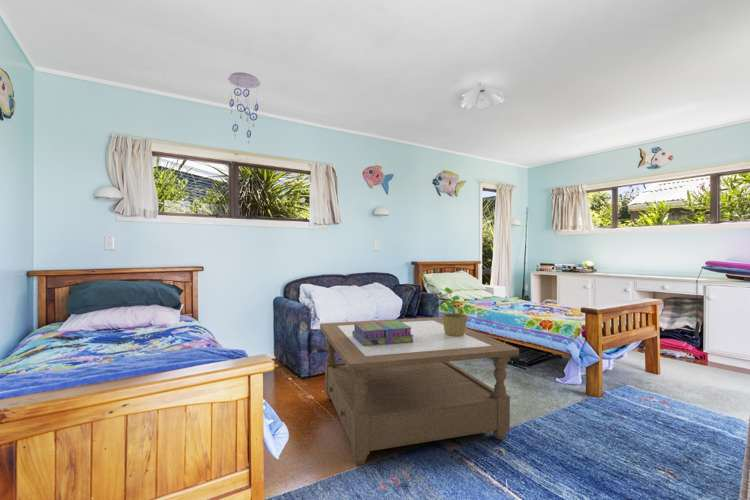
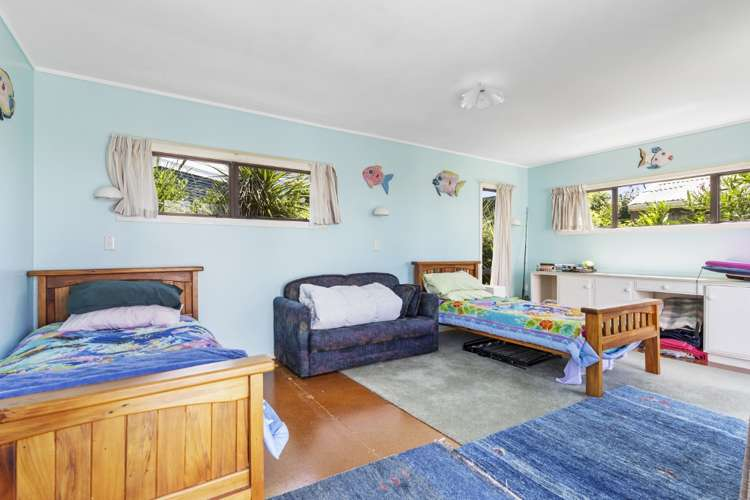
- stack of books [352,321,414,346]
- ceiling mobile [227,71,261,145]
- potted plant [437,286,472,336]
- coffee table [319,316,520,466]
